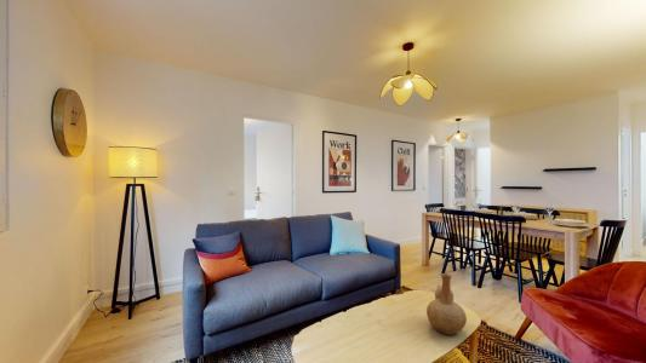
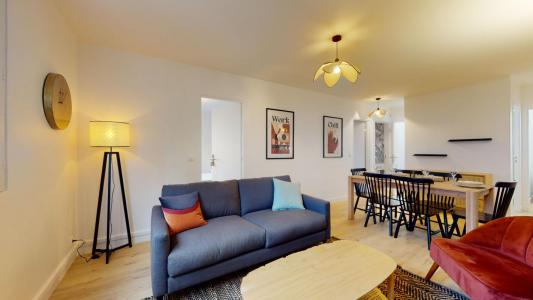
- vase [425,272,468,336]
